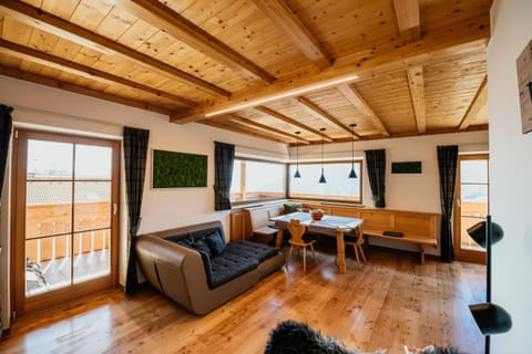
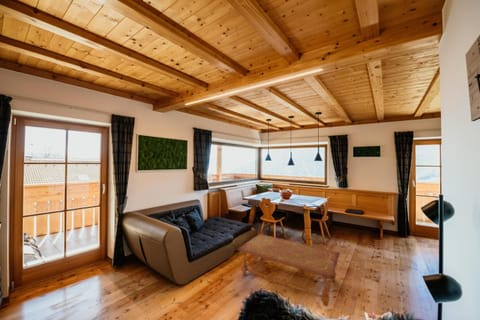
+ coffee table [236,233,341,307]
